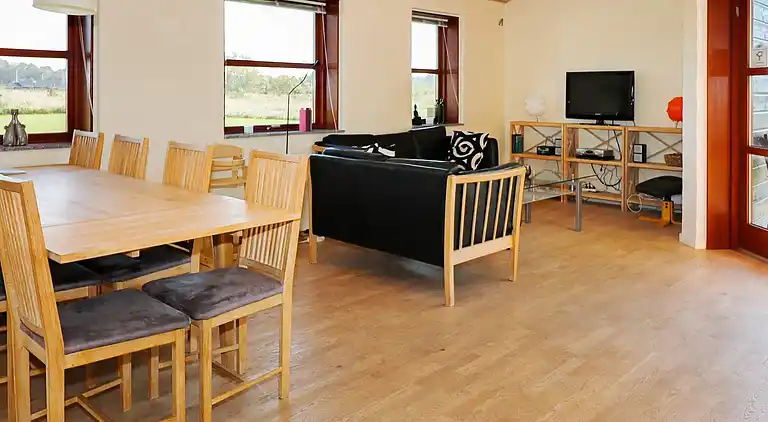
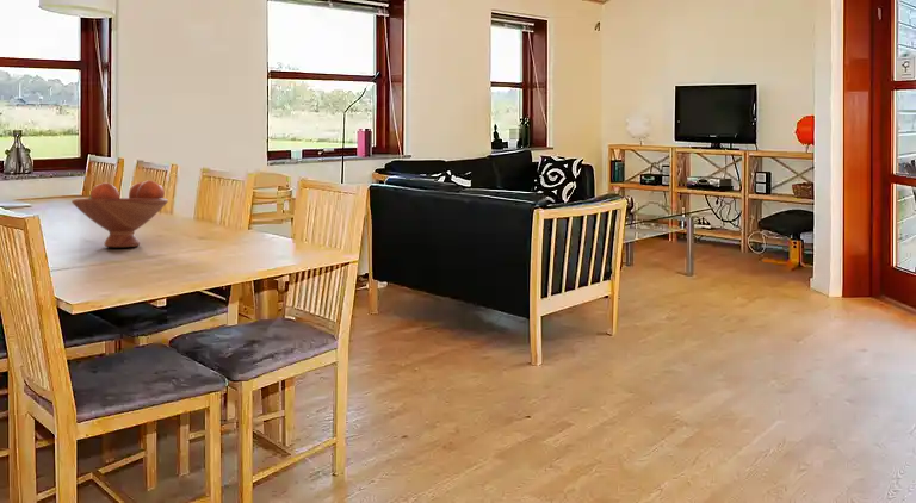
+ fruit bowl [70,179,169,248]
